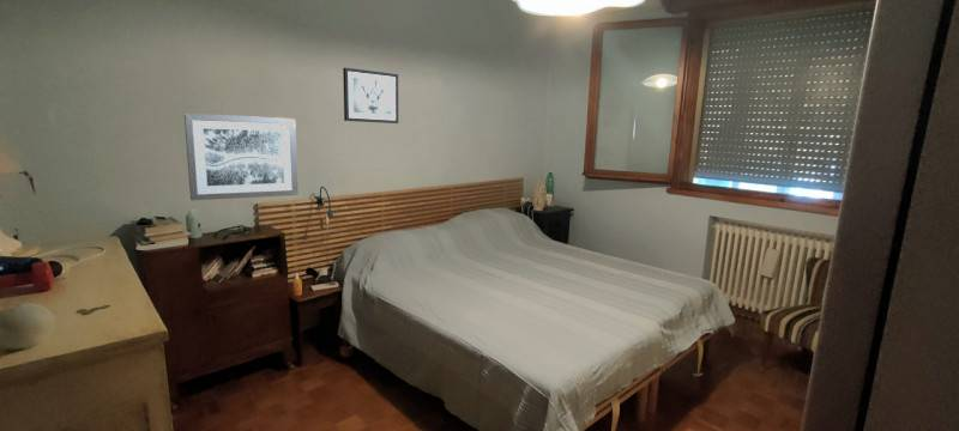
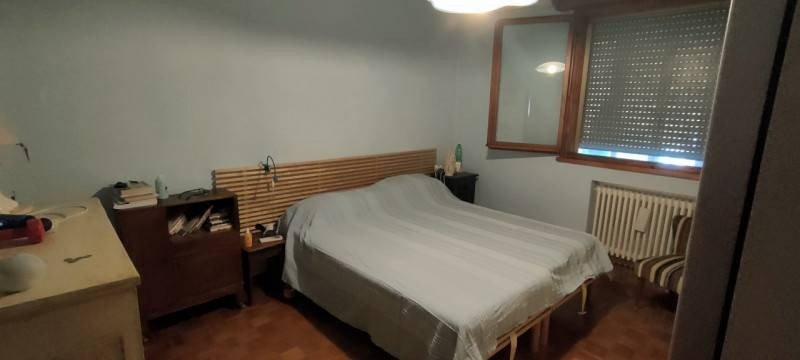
- wall art [342,67,399,125]
- wall art [183,113,300,201]
